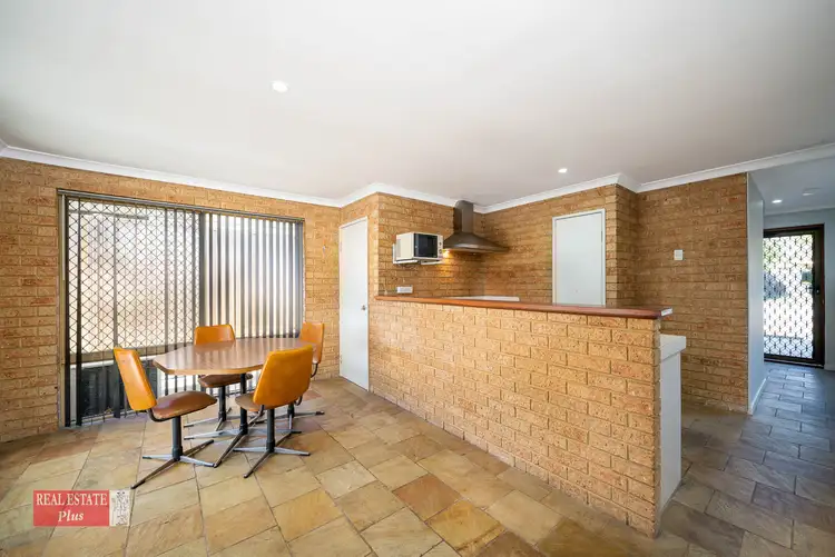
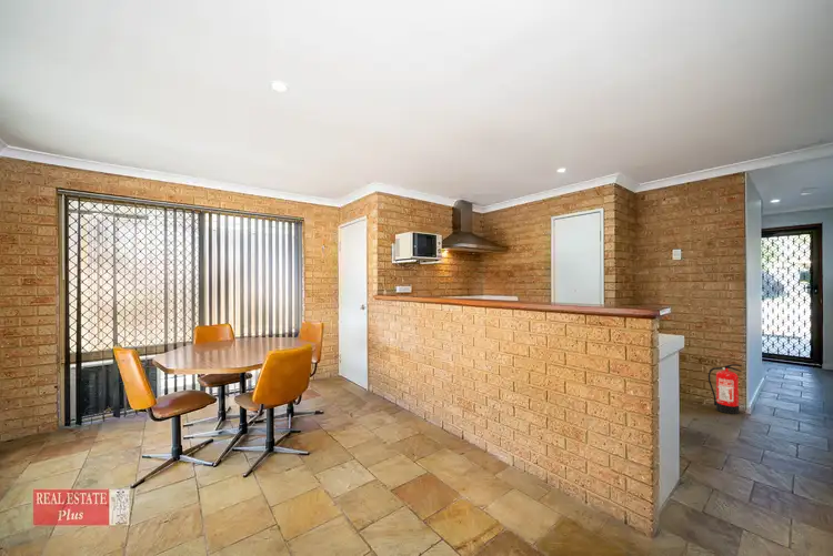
+ fire extinguisher [707,363,743,415]
